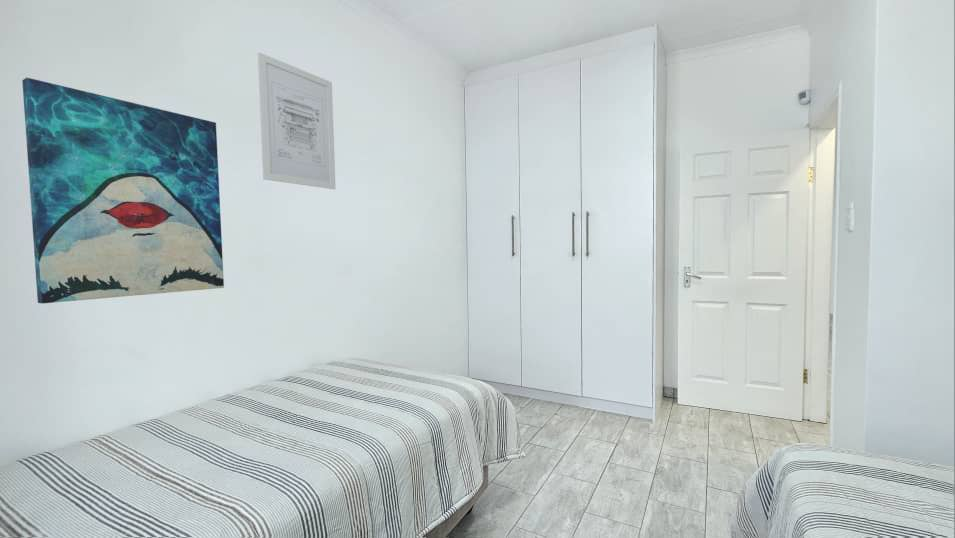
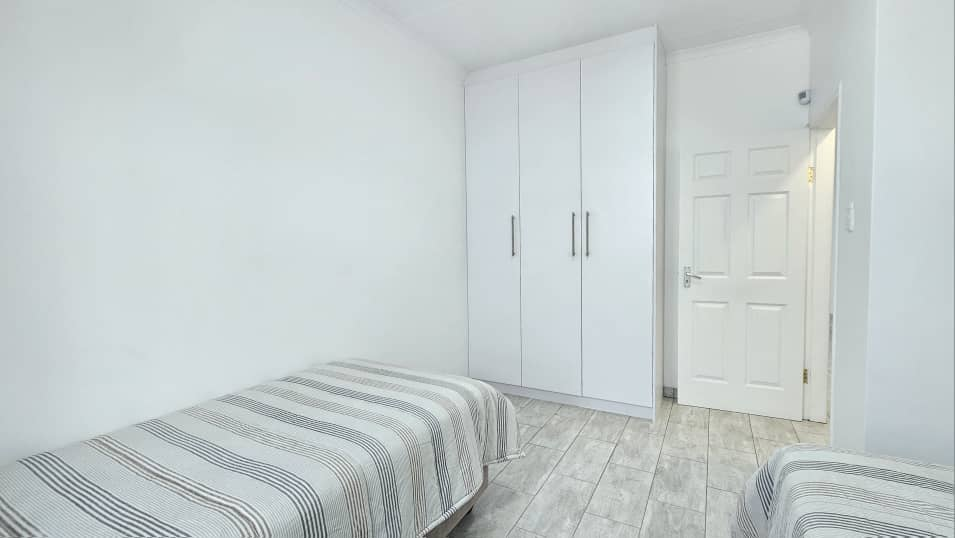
- wall art [21,76,225,304]
- wall art [257,52,337,190]
